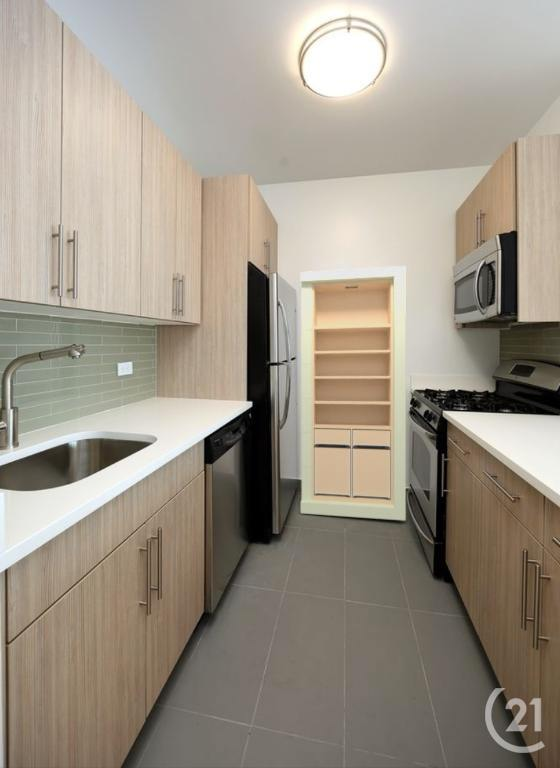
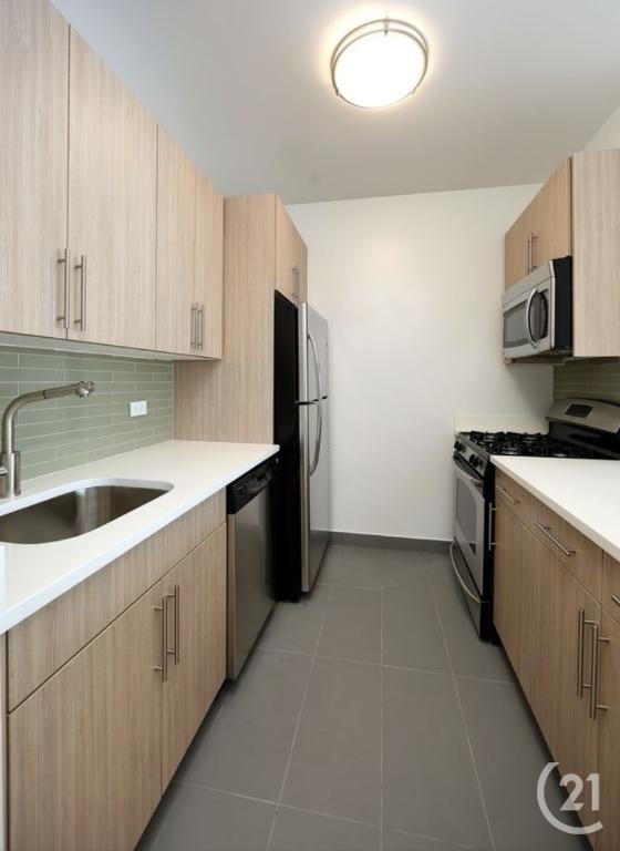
- storage cabinet [300,265,407,522]
